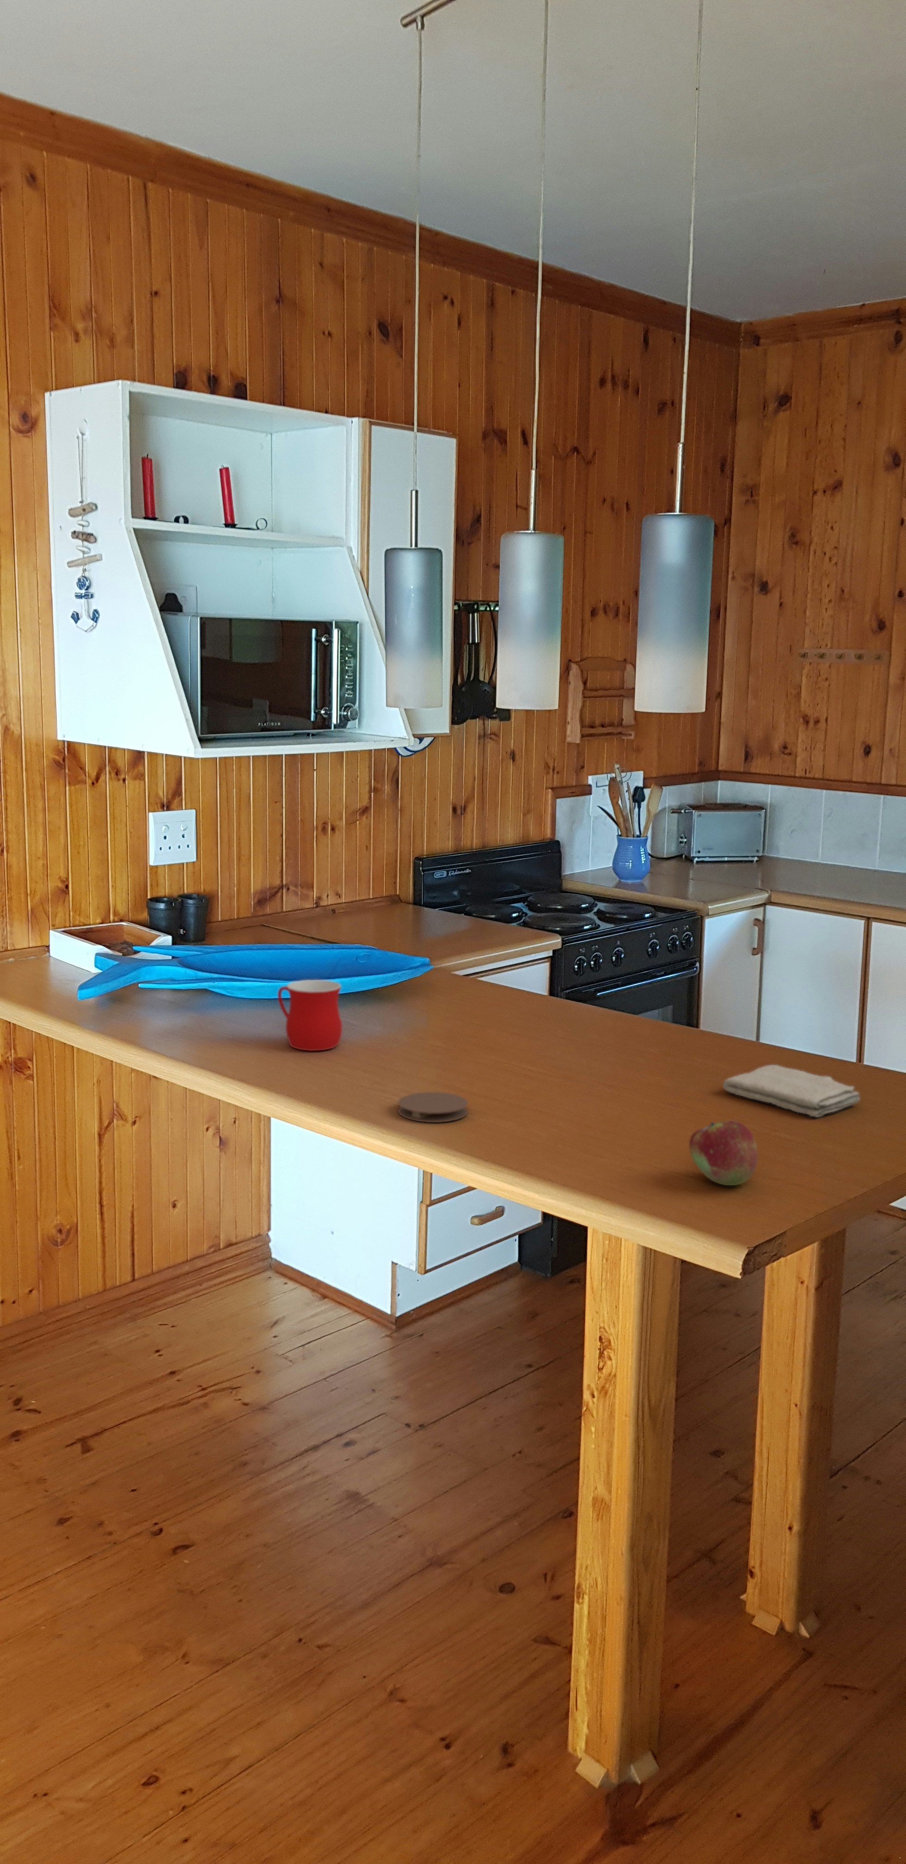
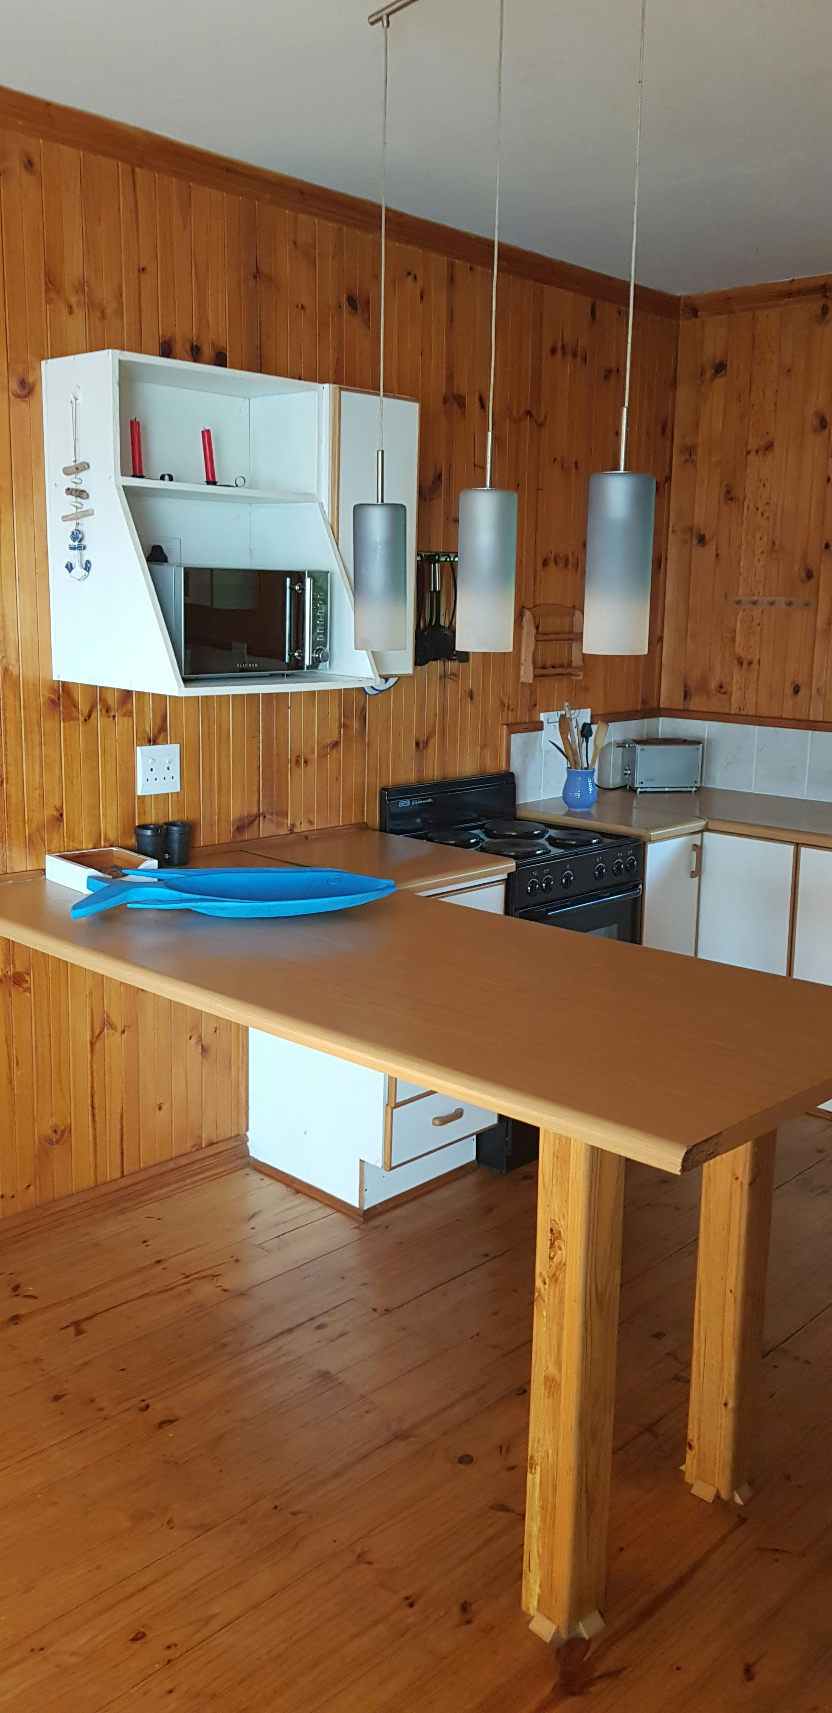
- mug [277,980,342,1051]
- coaster [397,1091,468,1123]
- fruit [688,1120,759,1185]
- washcloth [723,1064,861,1117]
